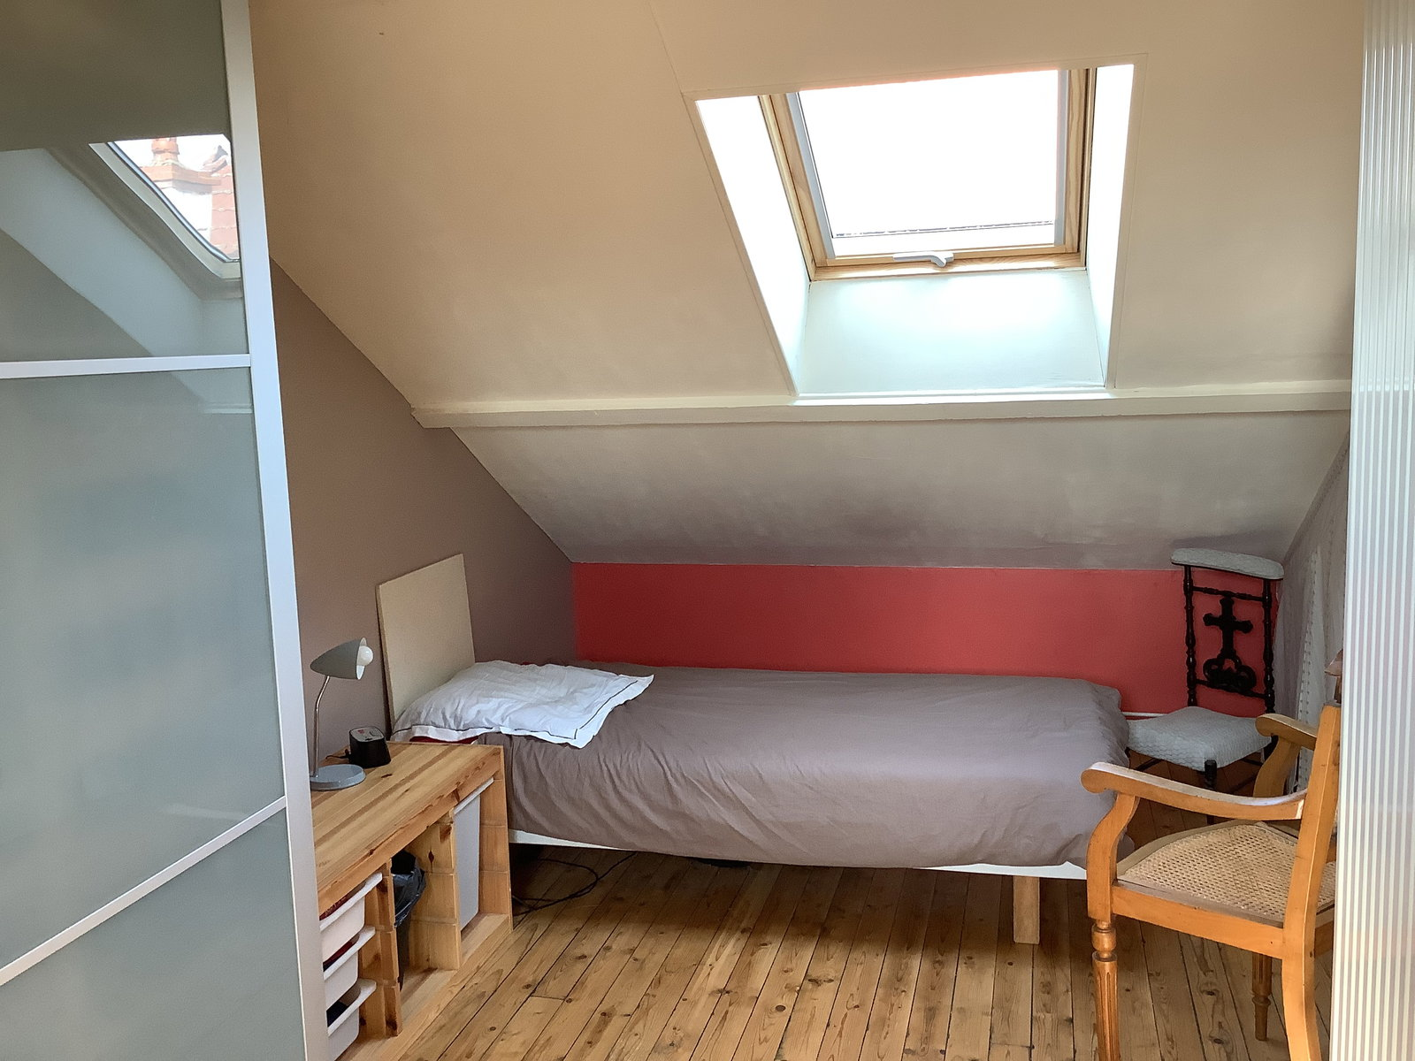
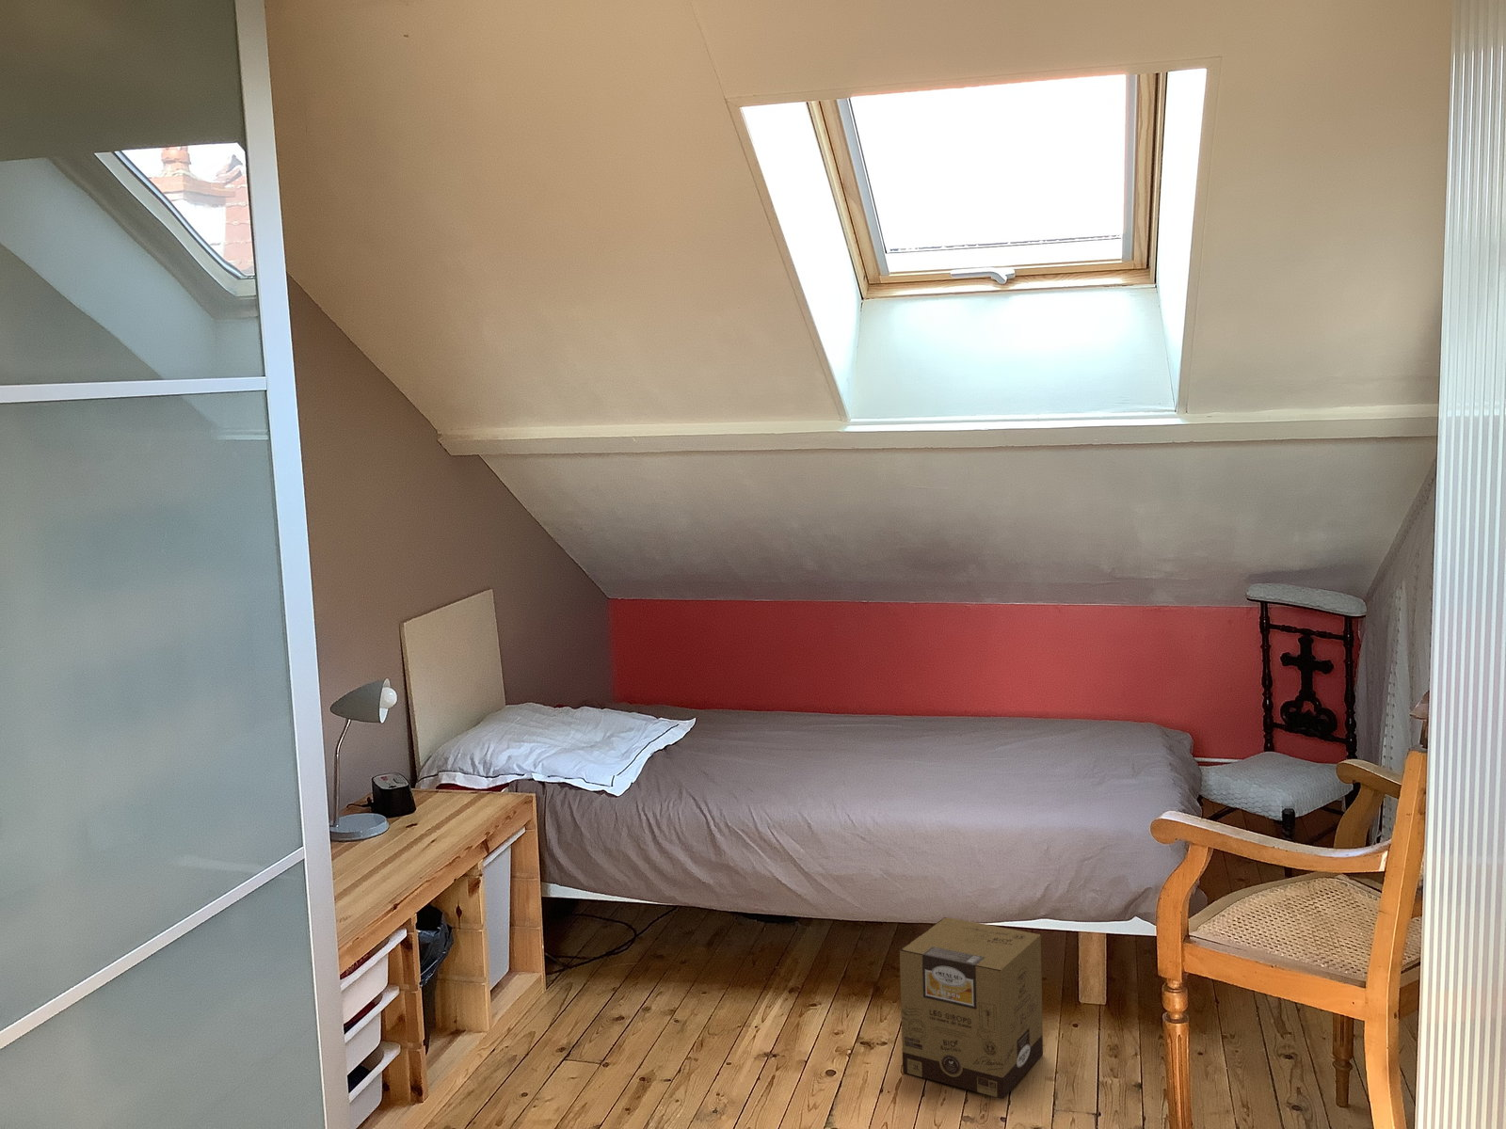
+ cardboard box [899,917,1044,1099]
